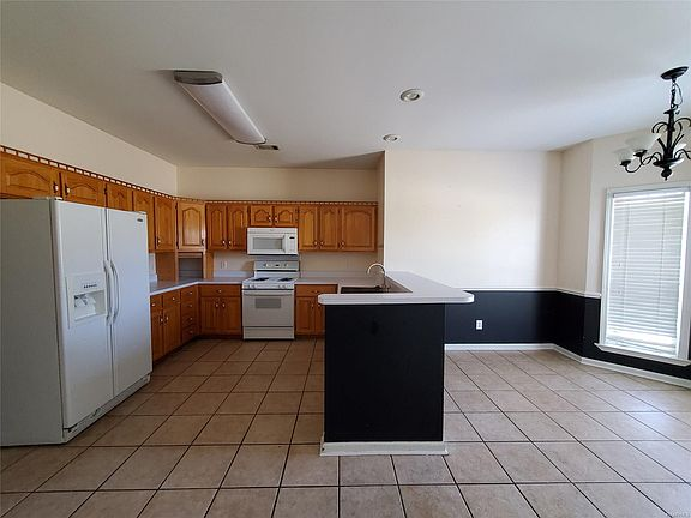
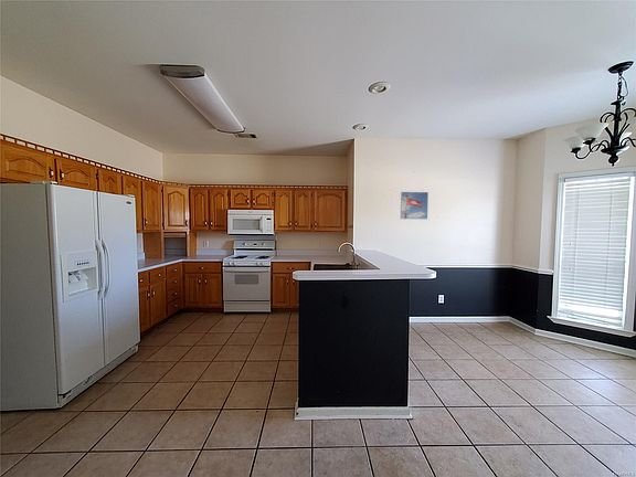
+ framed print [400,191,430,221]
